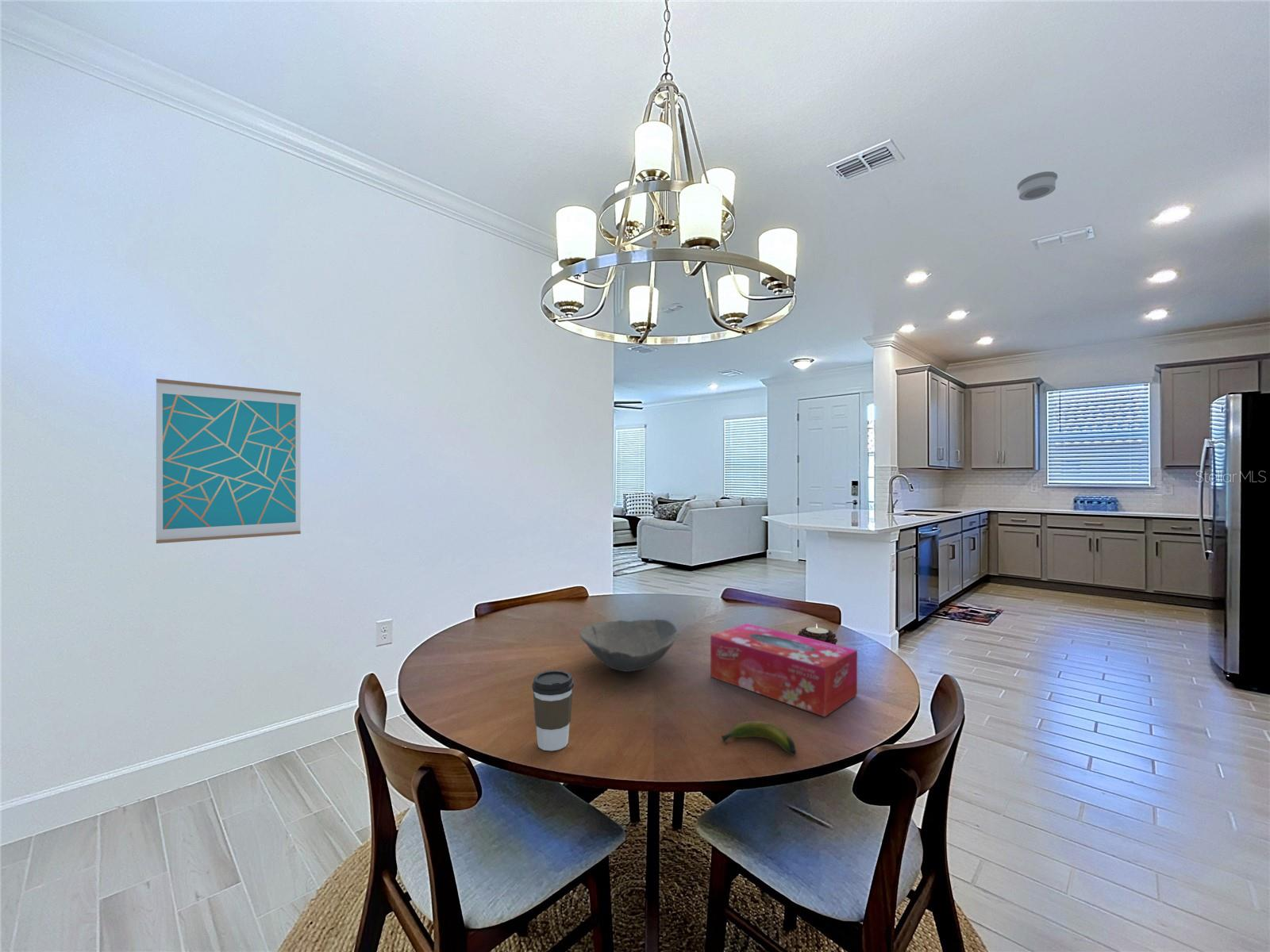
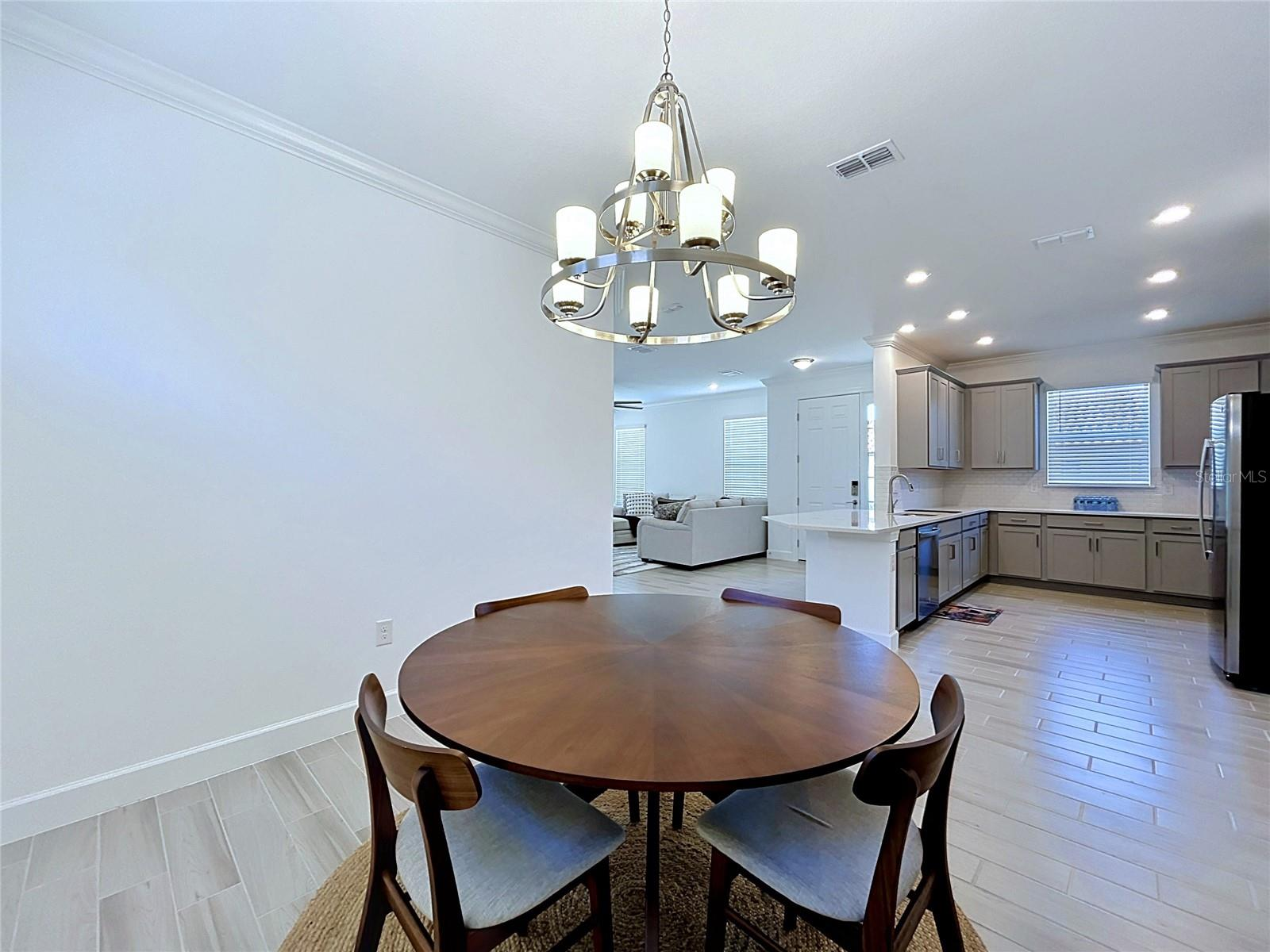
- smoke detector [1016,171,1058,202]
- bowl [579,619,678,673]
- banana [720,720,797,756]
- tissue box [710,623,858,717]
- coffee cup [531,670,575,752]
- wall art [156,378,302,544]
- candle [797,624,838,645]
